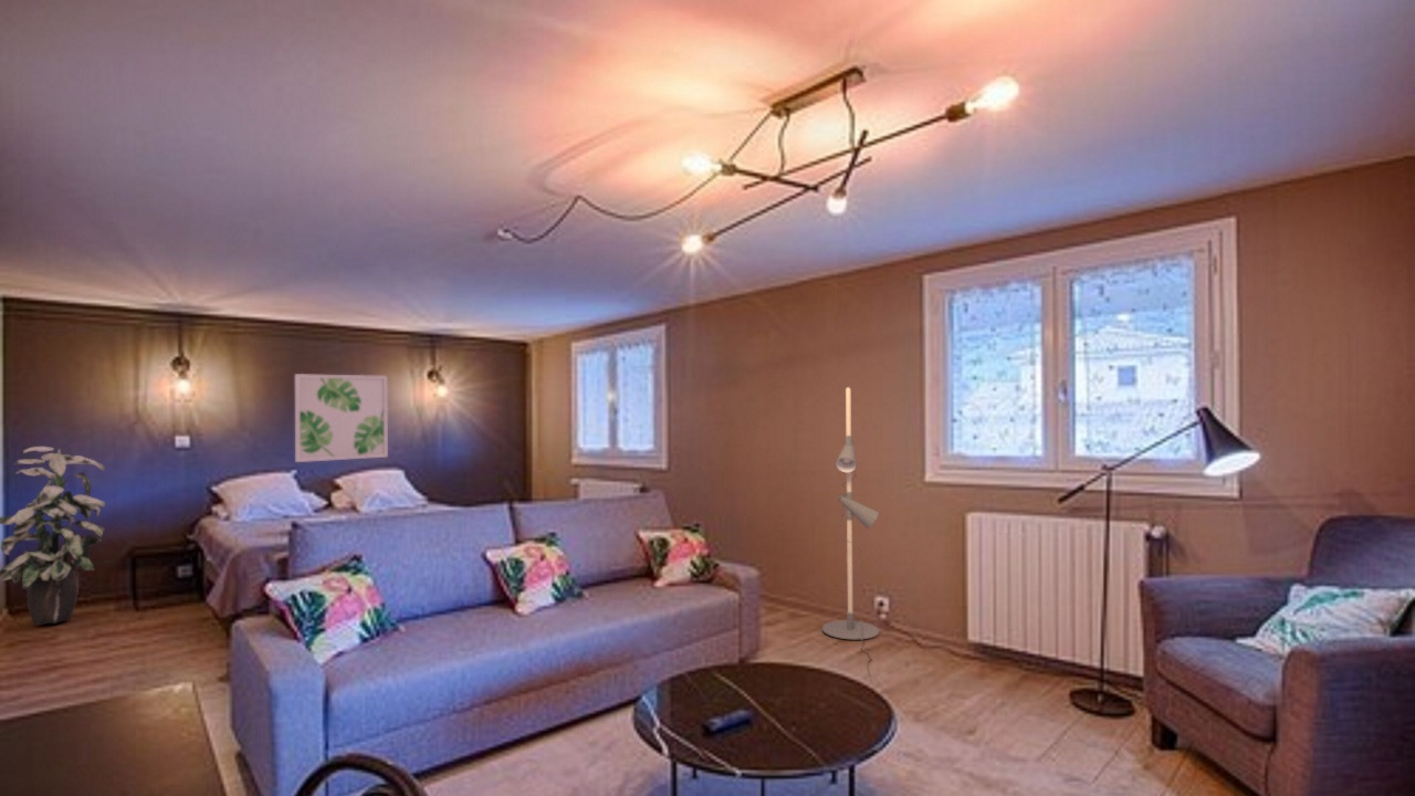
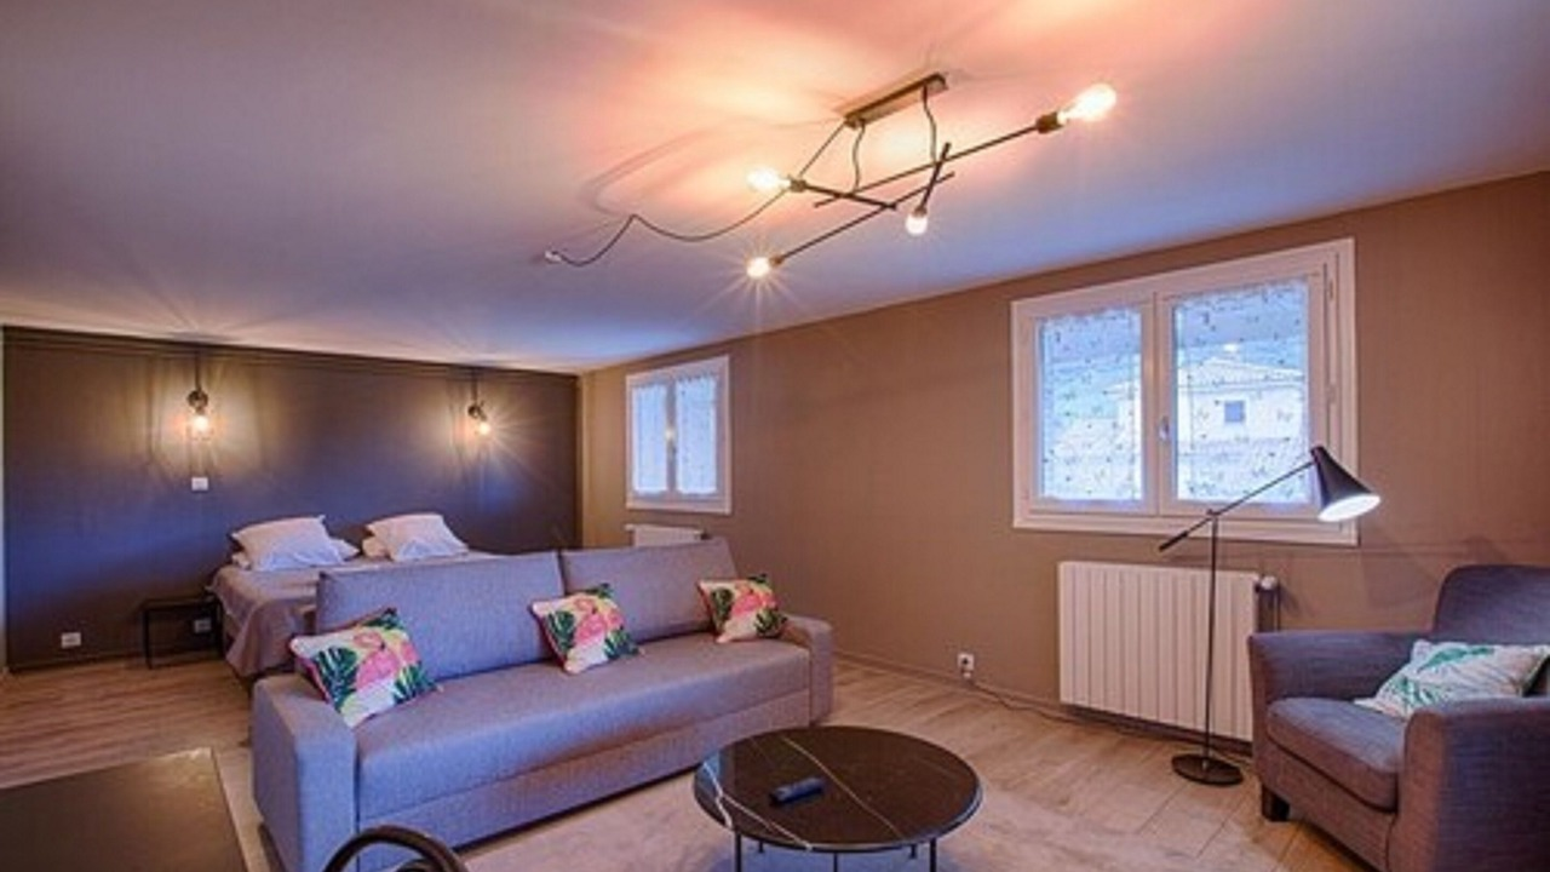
- indoor plant [0,446,106,626]
- floor lamp [821,386,880,687]
- wall art [294,373,389,463]
